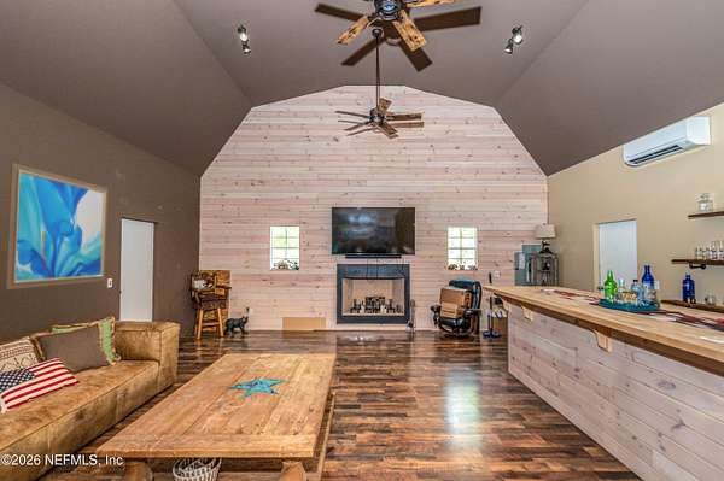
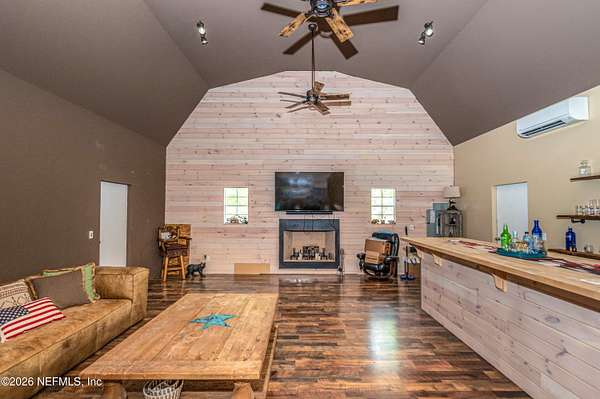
- wall art [5,162,109,291]
